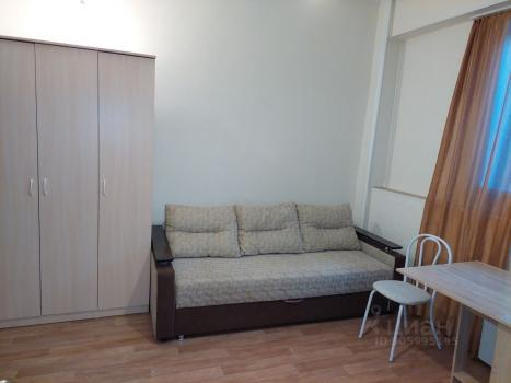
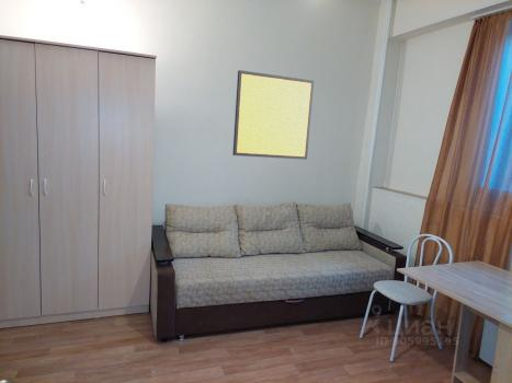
+ wall art [231,69,315,161]
